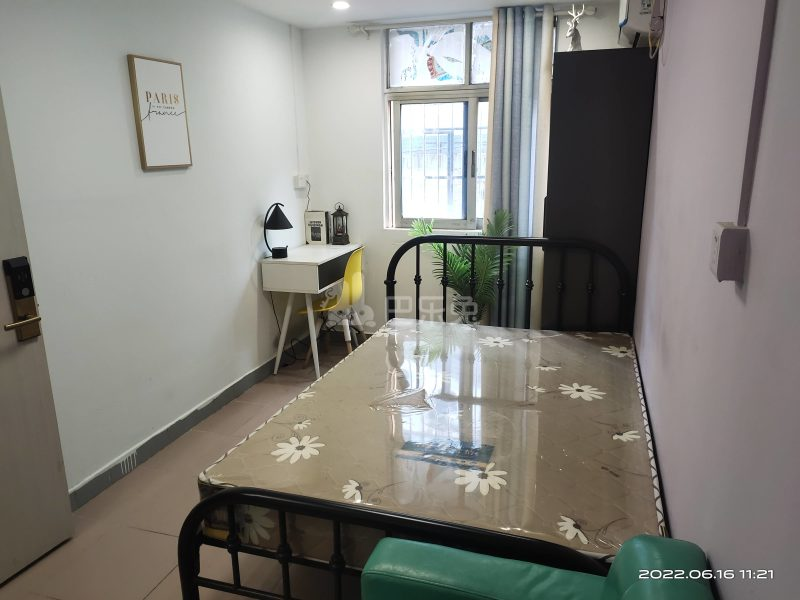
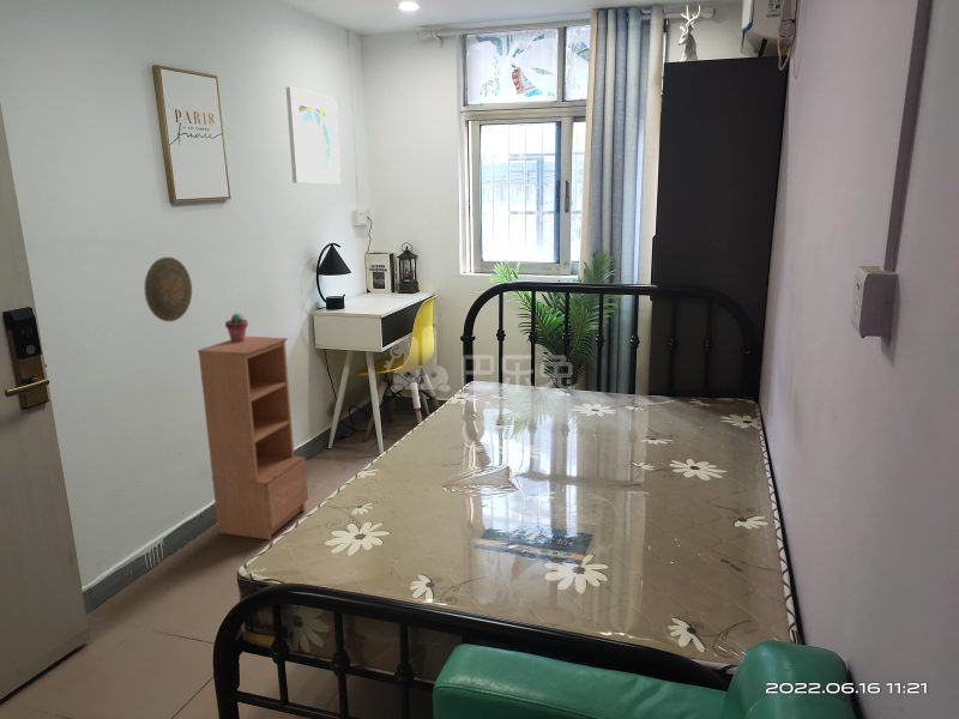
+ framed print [285,85,342,186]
+ potted succulent [224,312,249,342]
+ decorative plate [144,256,193,322]
+ bookcase [197,336,309,540]
